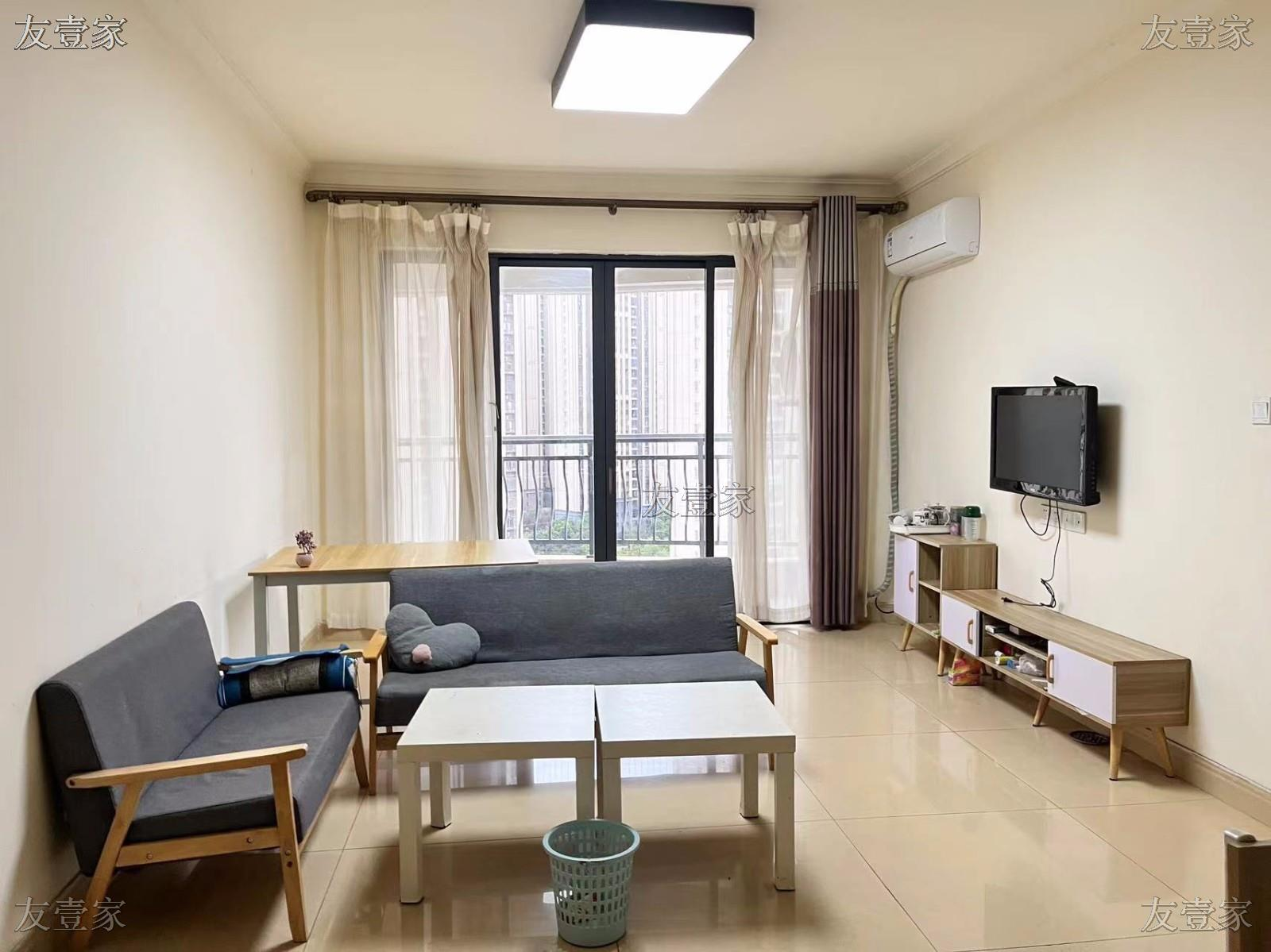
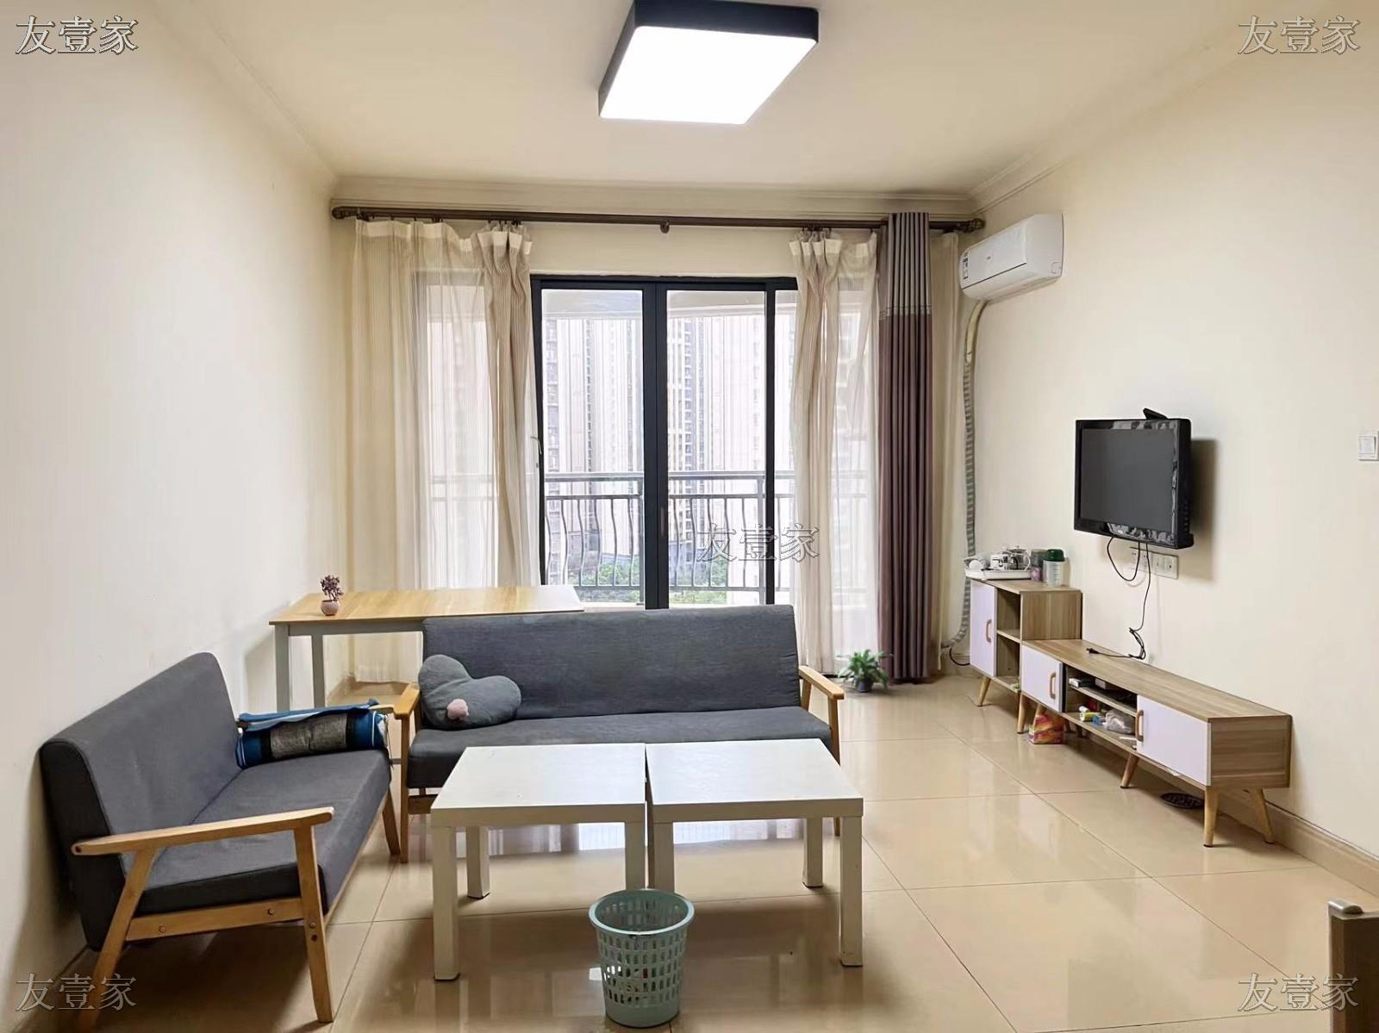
+ potted plant [833,648,895,692]
